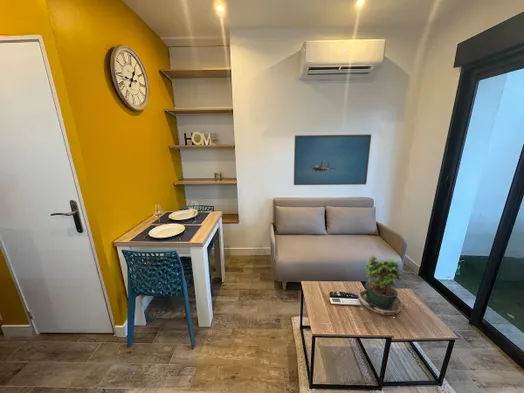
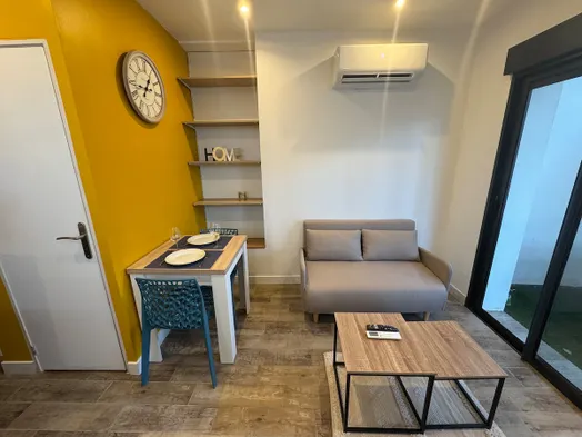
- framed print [293,133,372,186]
- potted plant [357,254,404,316]
